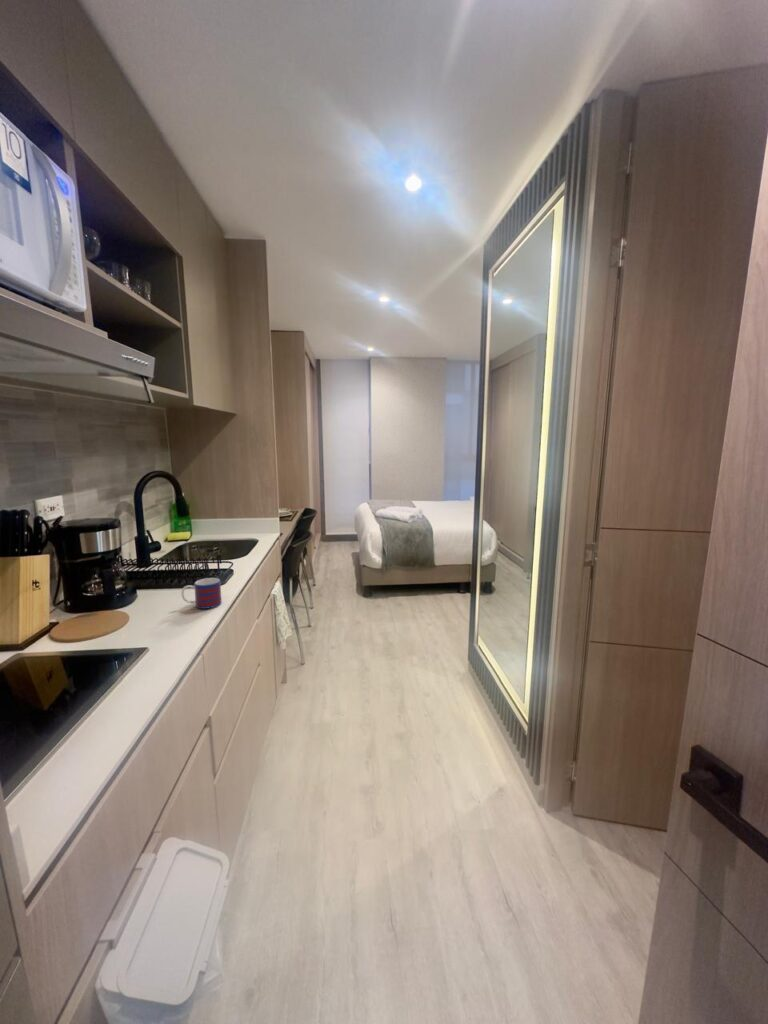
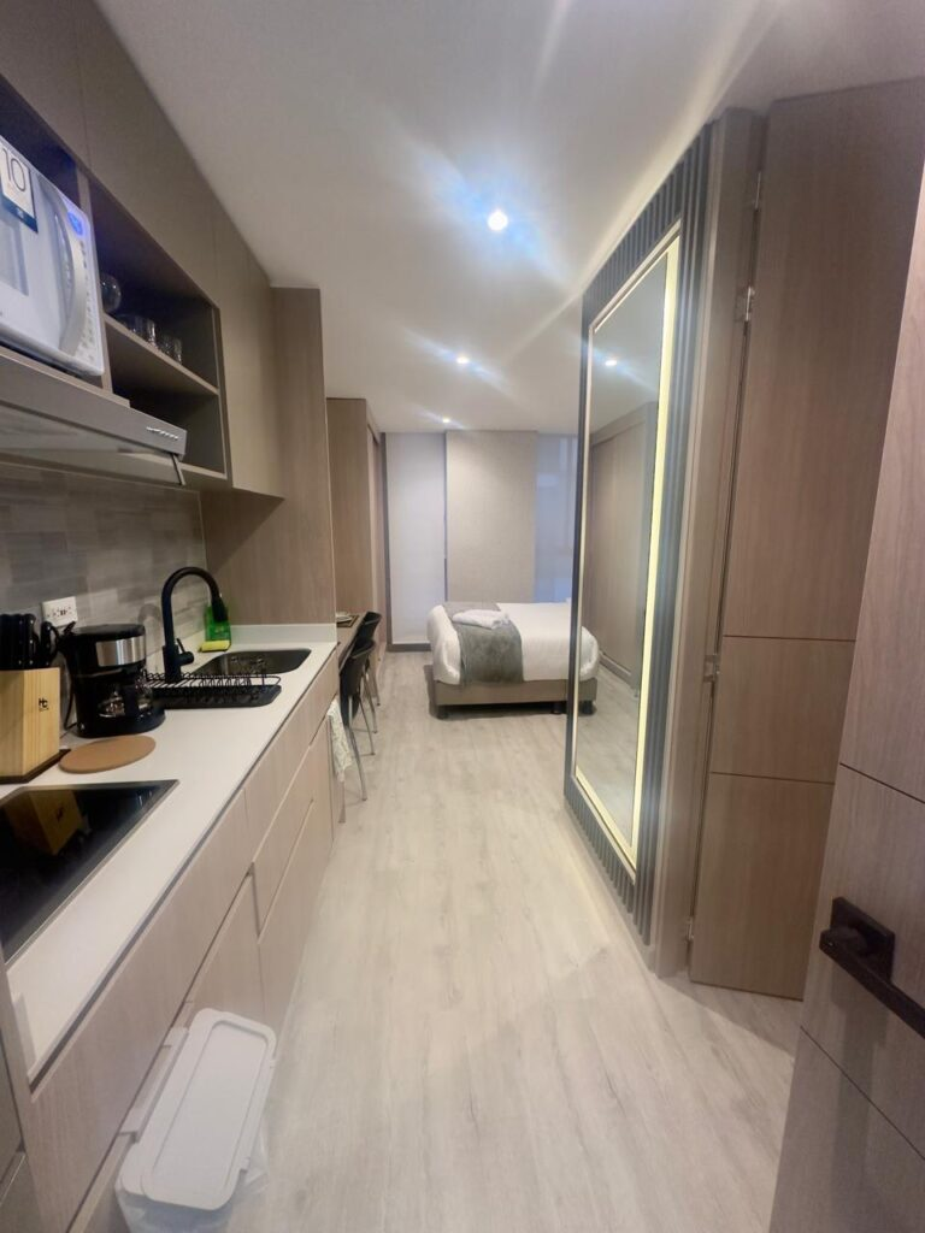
- mug [180,577,223,610]
